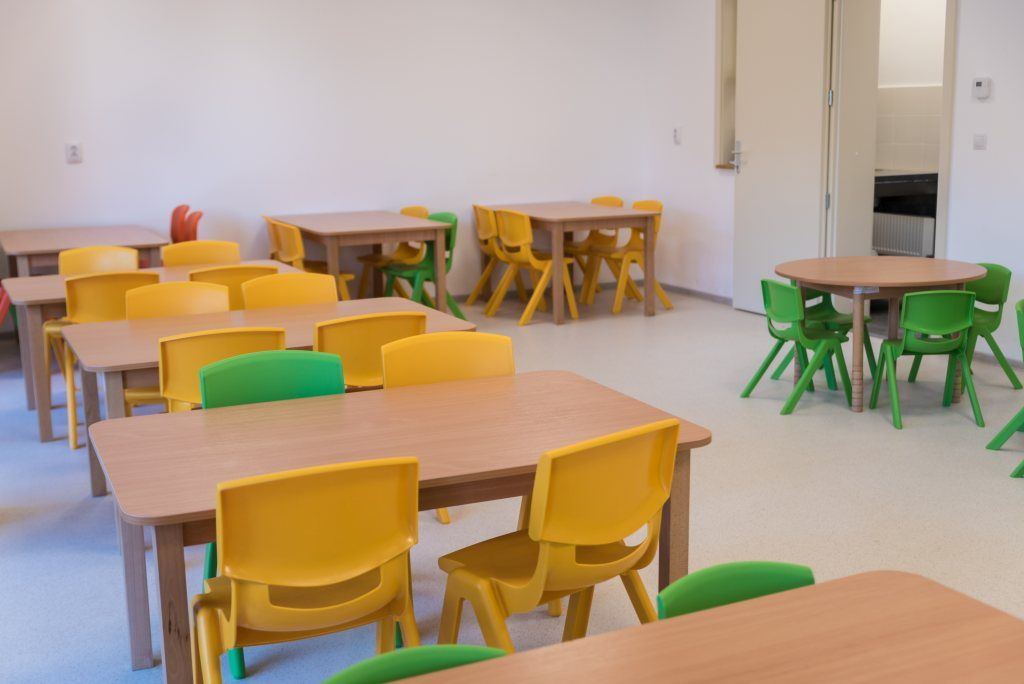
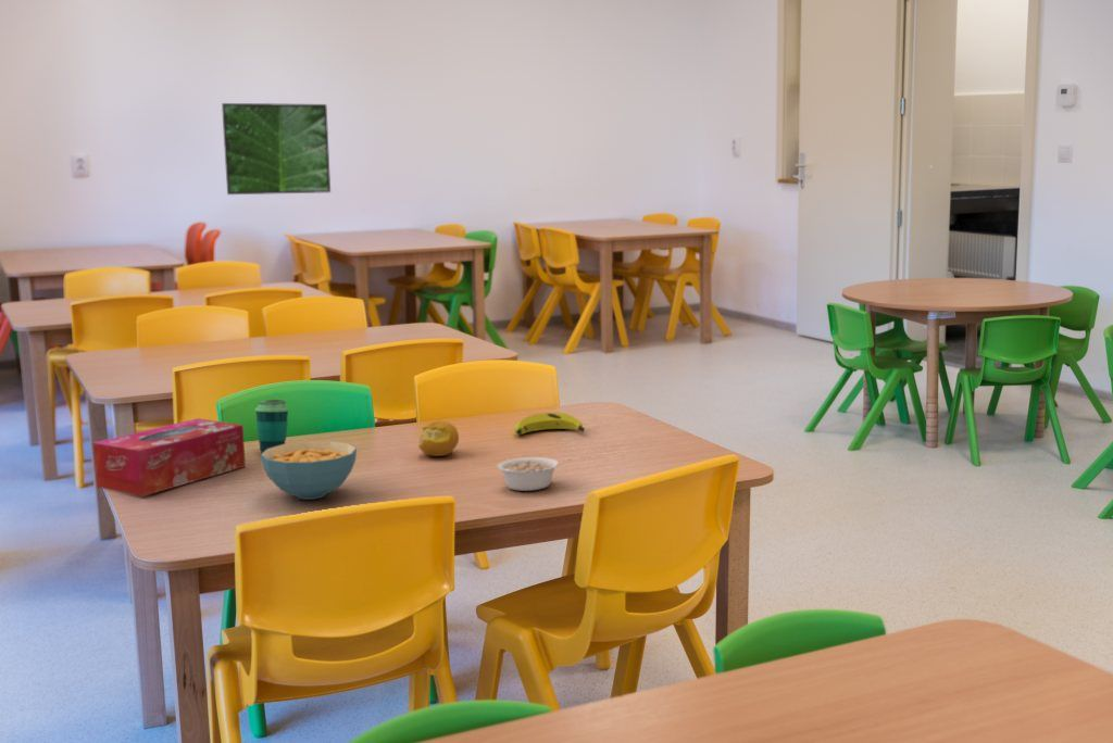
+ fruit [417,419,460,457]
+ banana [513,412,586,437]
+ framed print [221,102,332,196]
+ legume [497,456,572,492]
+ cup [254,399,290,453]
+ cereal bowl [260,440,358,501]
+ tissue box [92,417,247,498]
